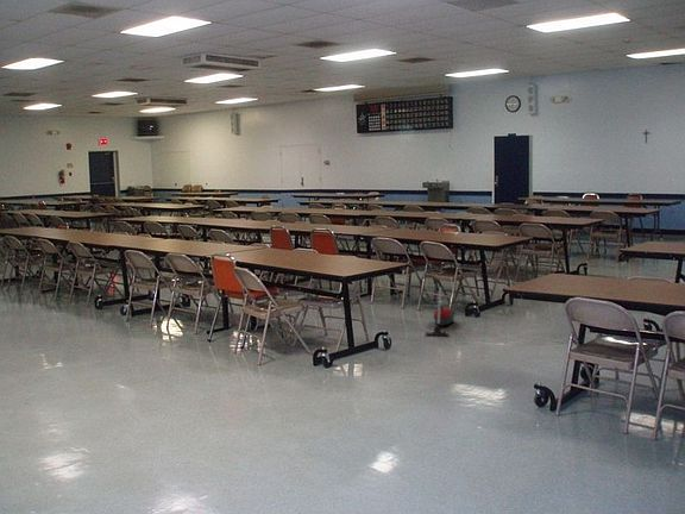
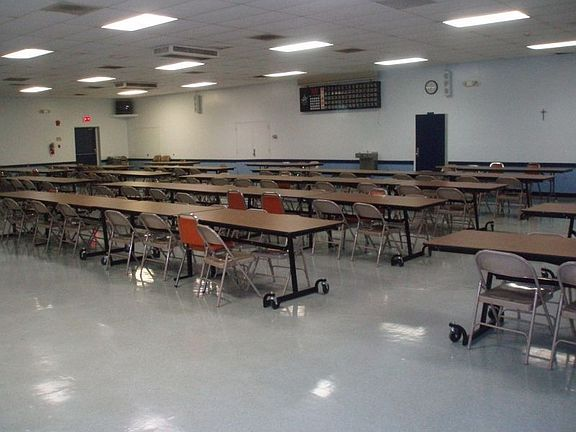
- vacuum cleaner [419,274,457,336]
